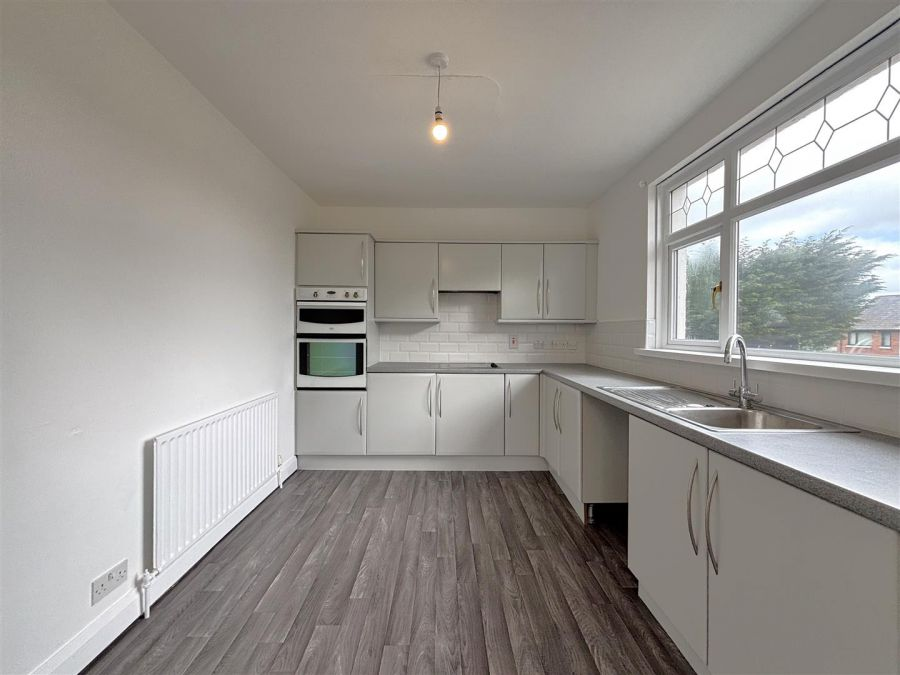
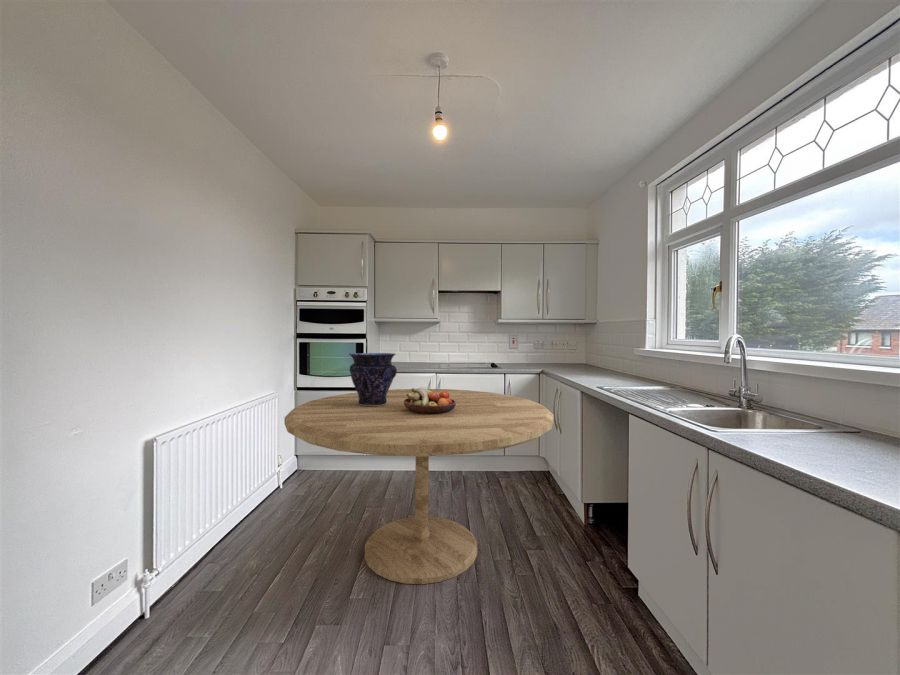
+ vase [348,352,398,406]
+ dining table [284,388,555,585]
+ fruit bowl [404,386,456,414]
